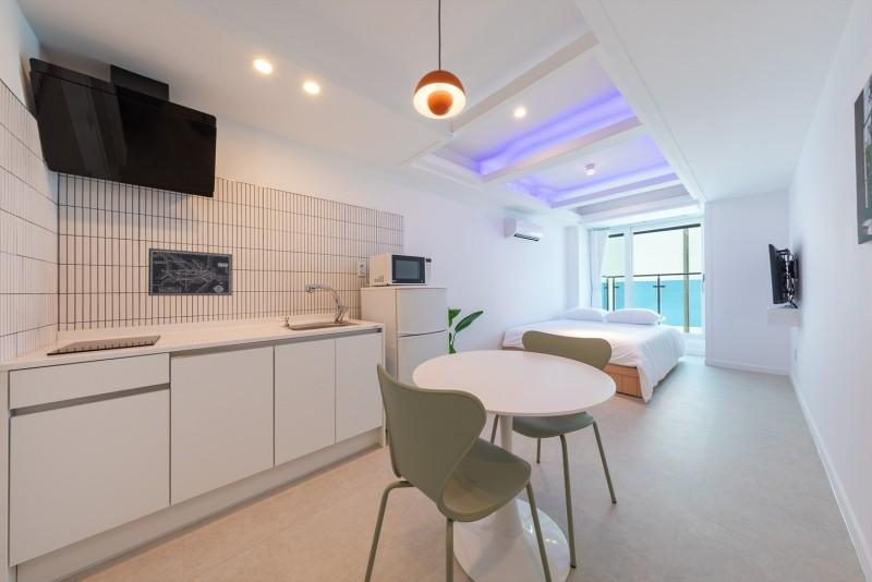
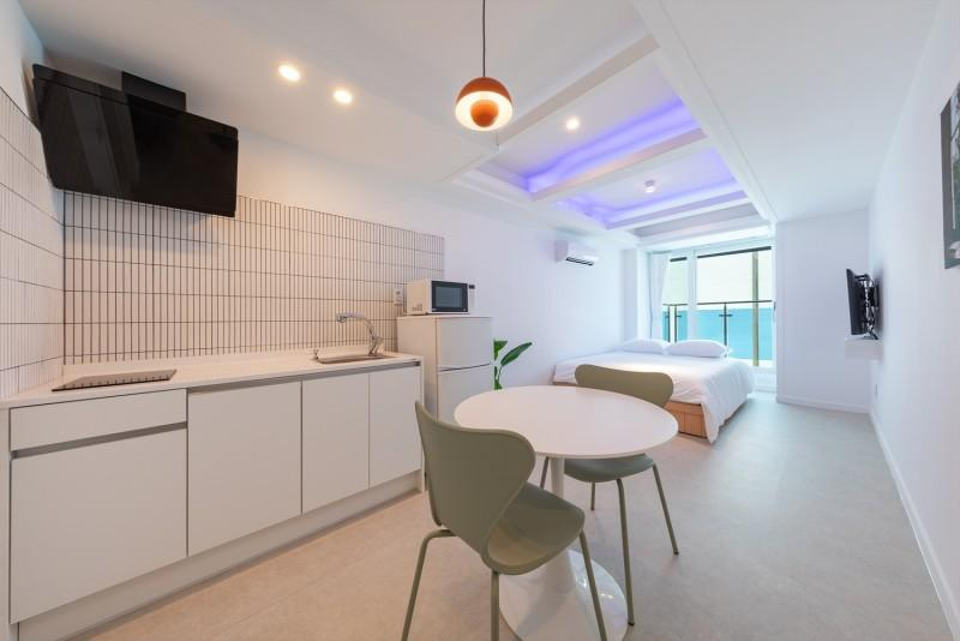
- wall art [147,247,233,296]
